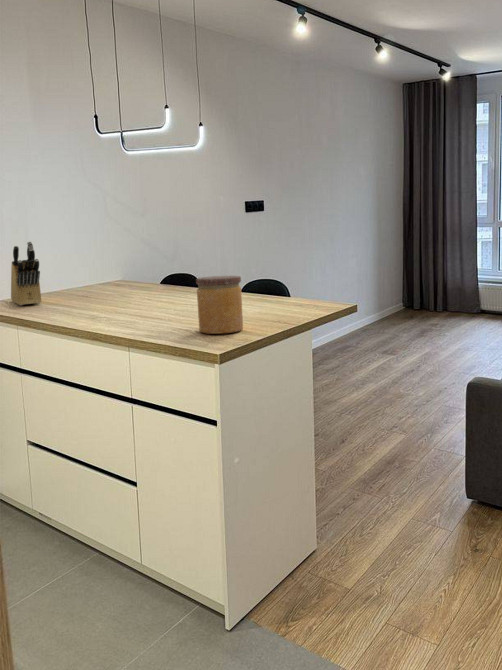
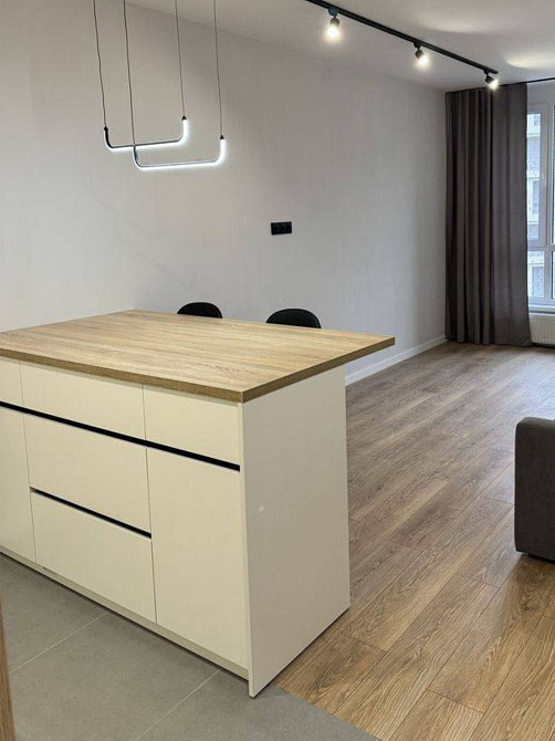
- jar [195,275,244,335]
- knife block [10,241,43,306]
